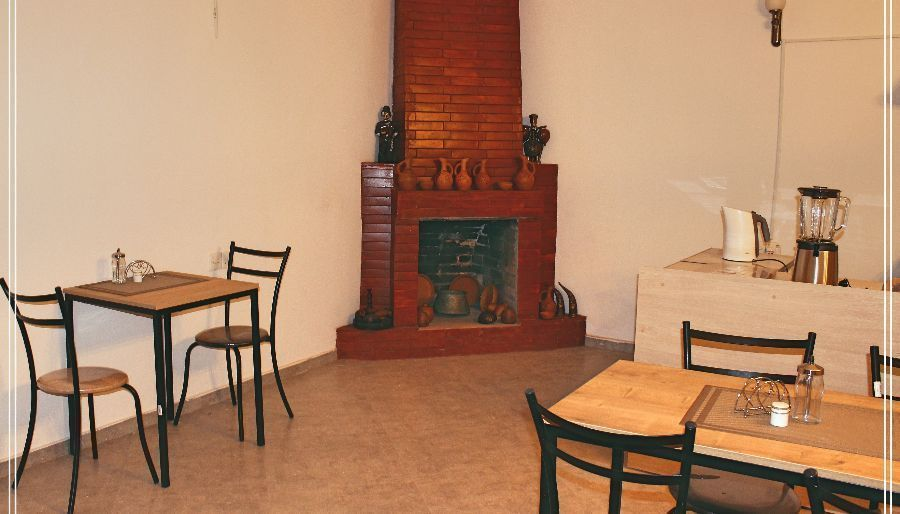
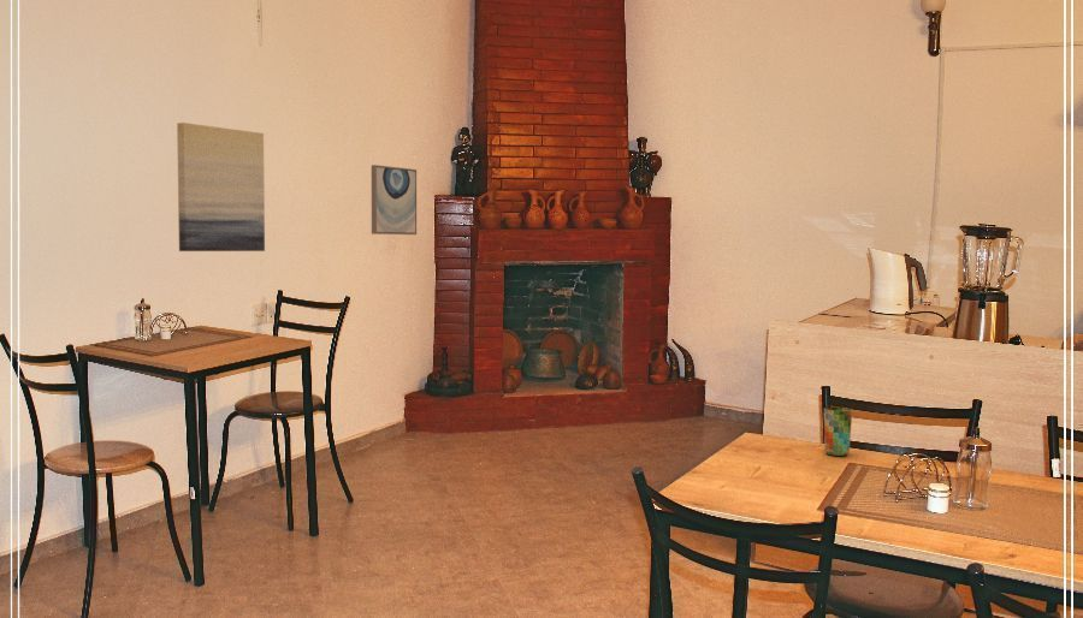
+ wall art [371,164,418,236]
+ wall art [176,121,266,252]
+ cup [823,405,853,457]
